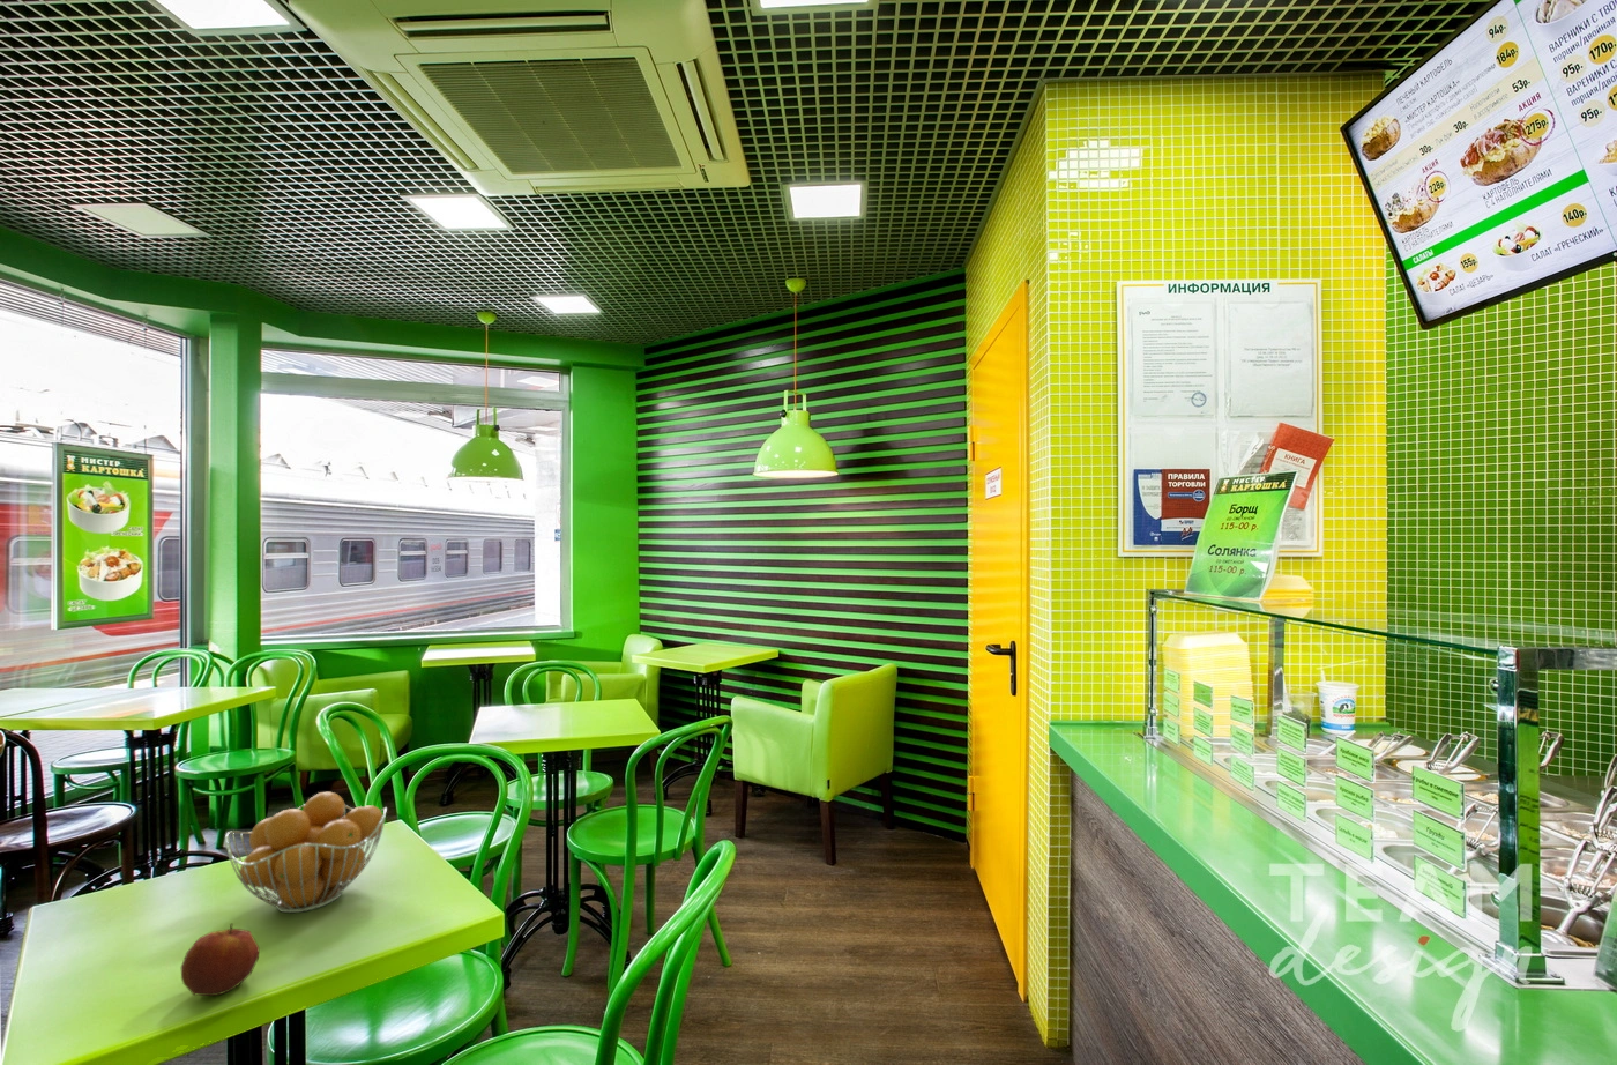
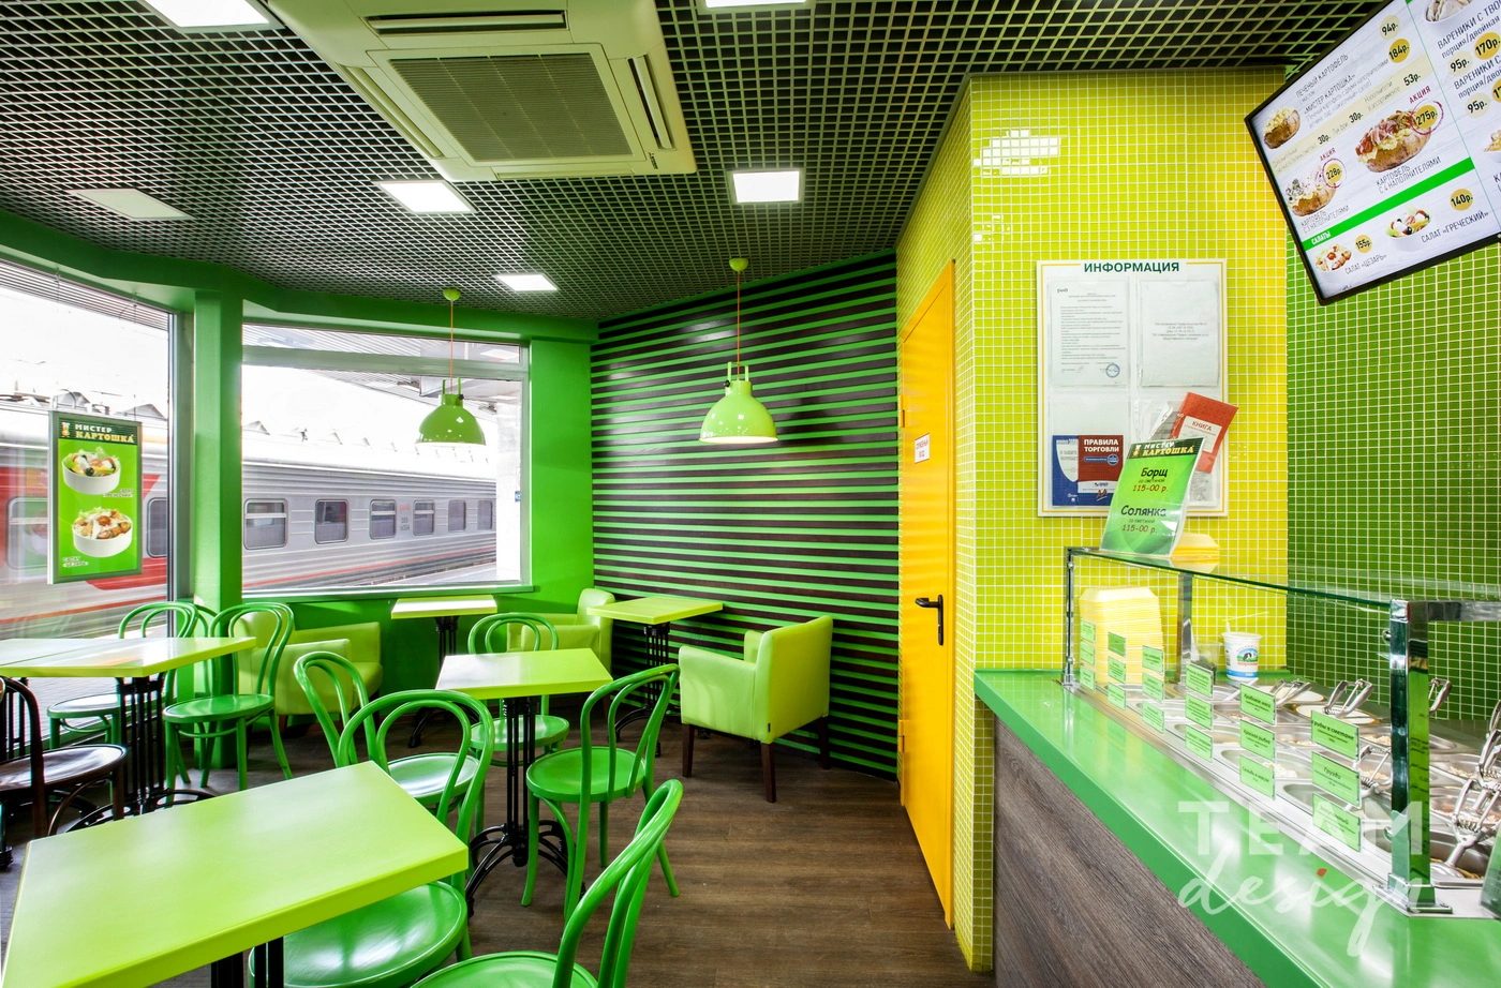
- fruit basket [225,792,389,914]
- apple [181,922,261,997]
